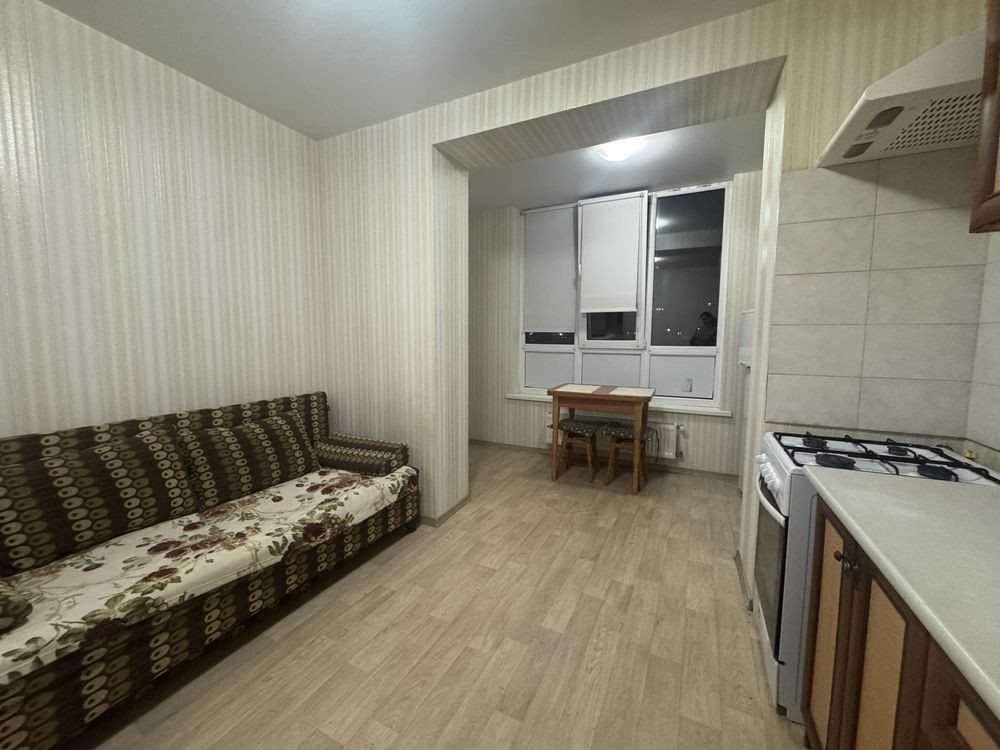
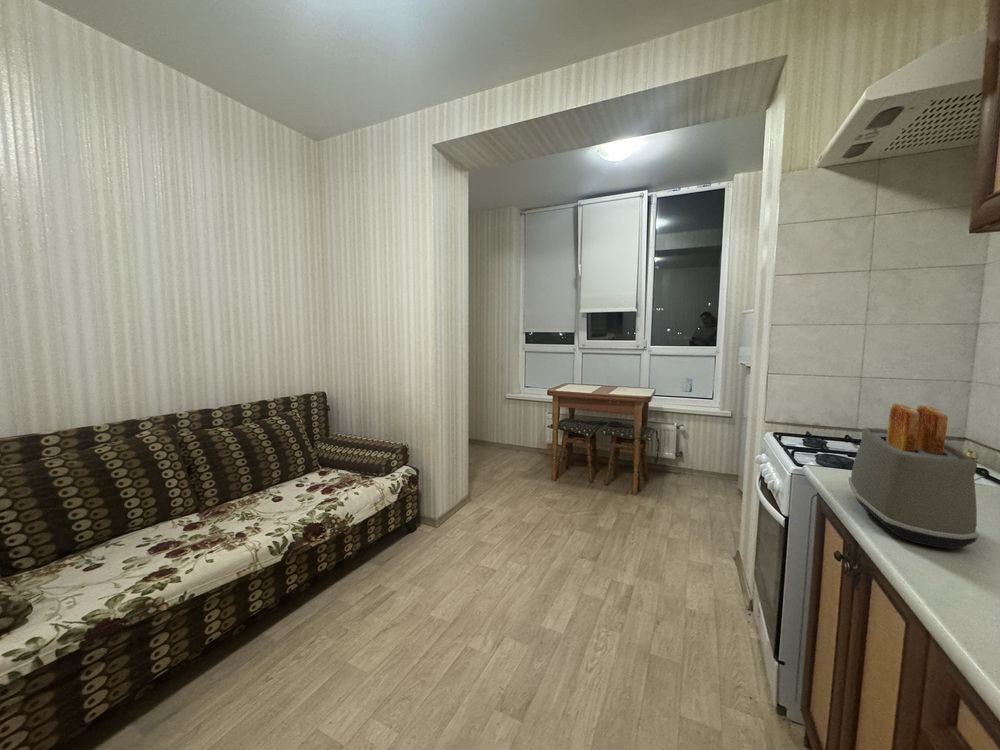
+ toaster [847,403,980,550]
